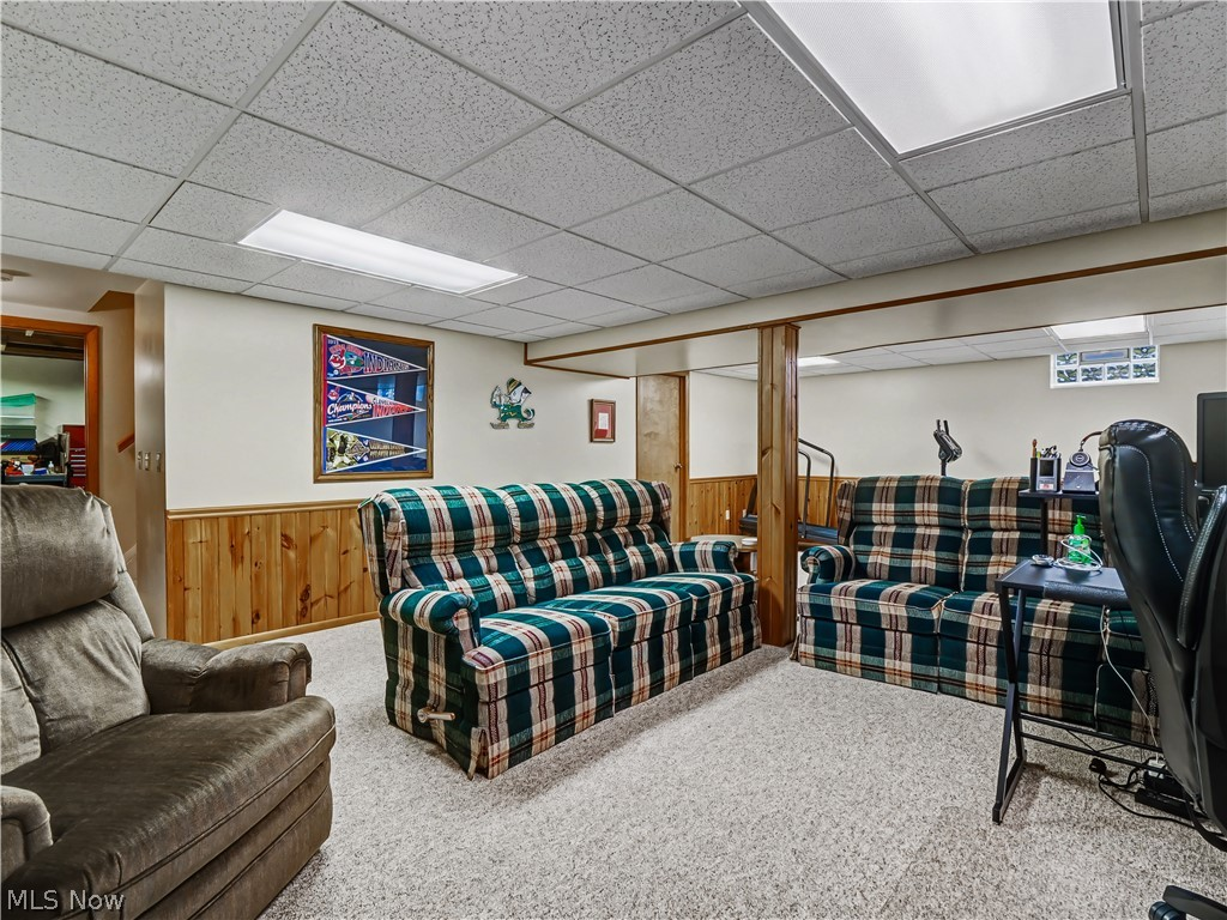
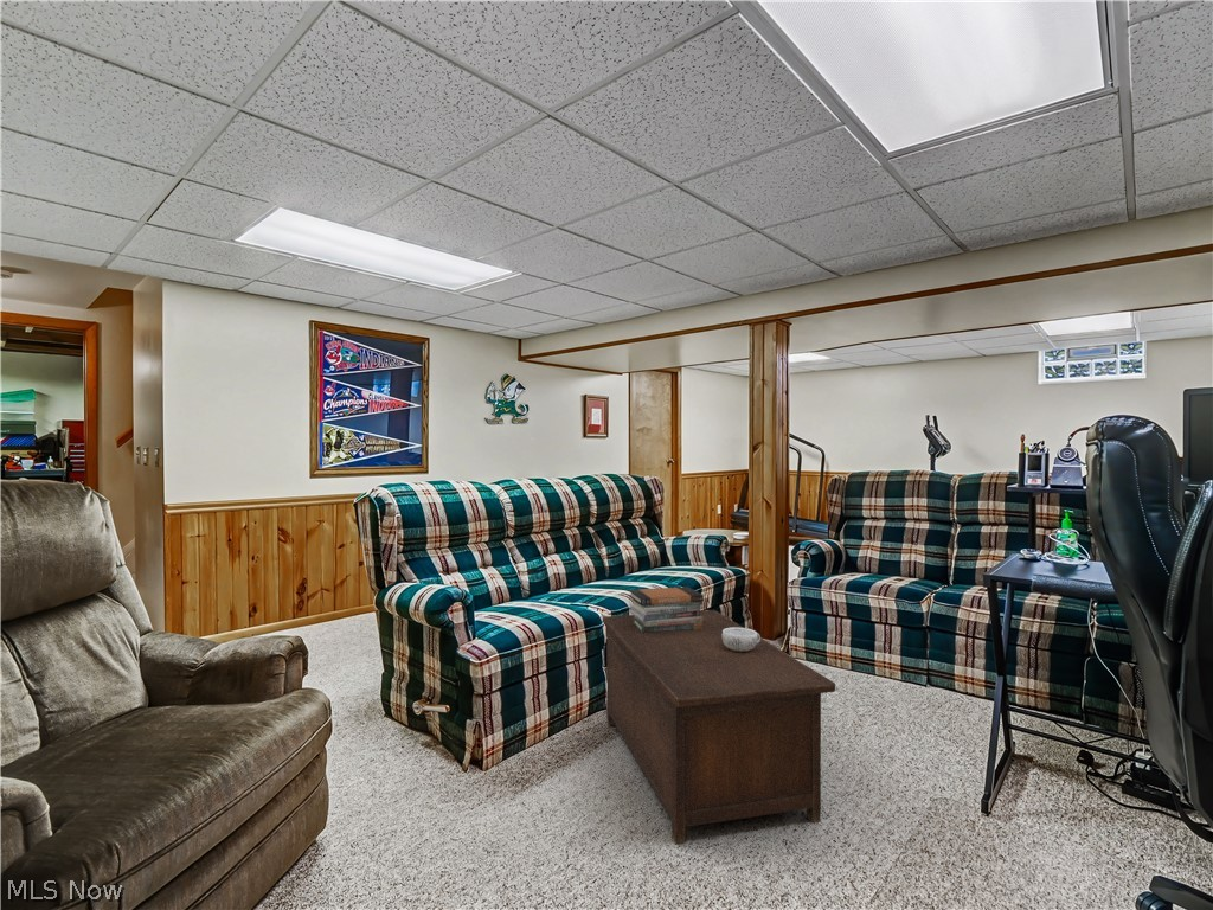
+ cabinet [602,609,836,845]
+ decorative bowl [723,627,762,652]
+ book stack [628,585,705,633]
